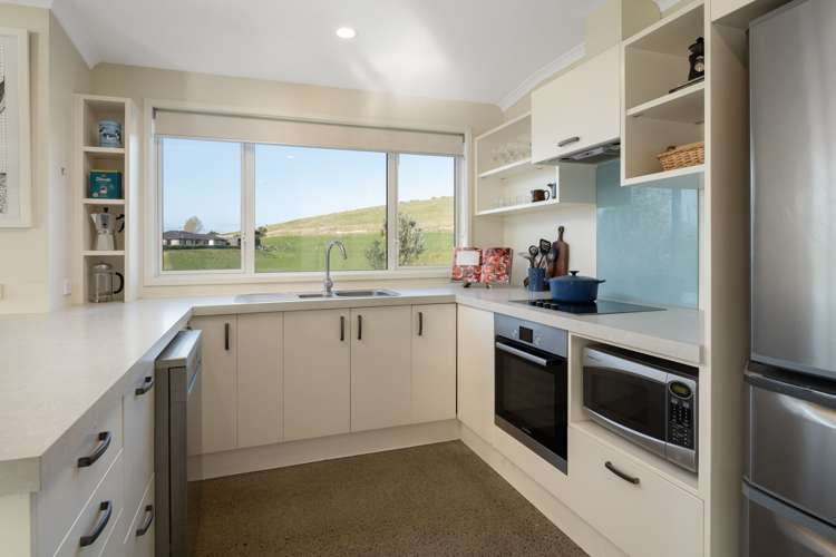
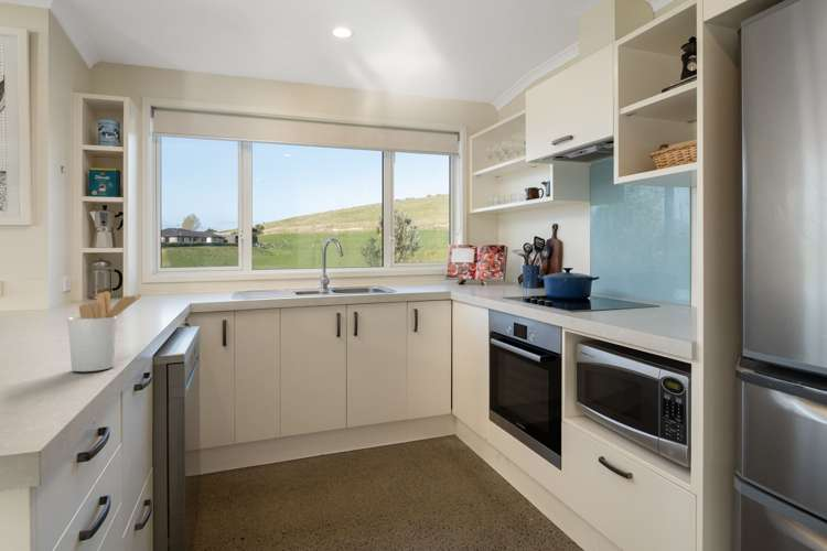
+ utensil holder [66,290,142,372]
